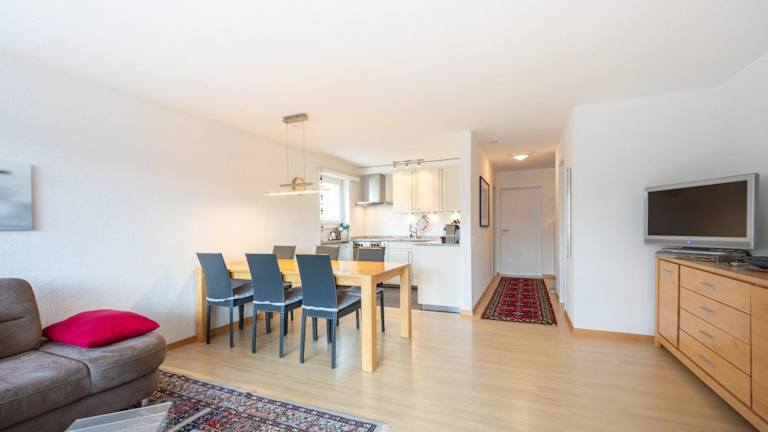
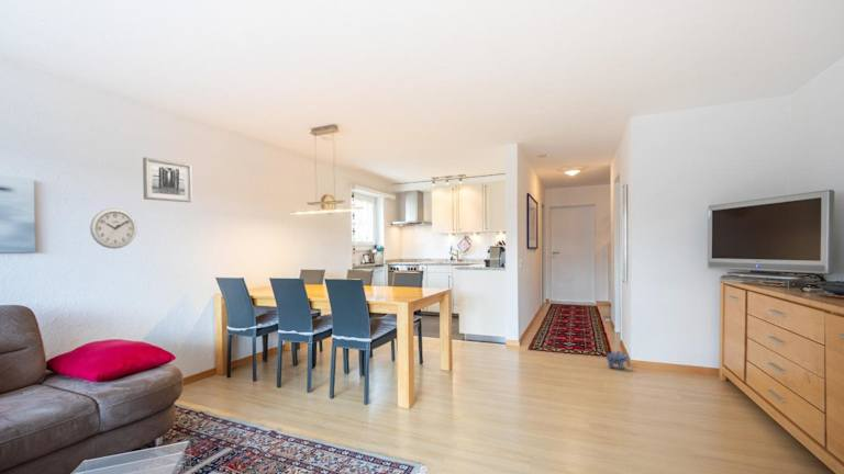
+ wall art [142,156,193,203]
+ wall clock [89,207,138,250]
+ plush toy [604,350,632,371]
